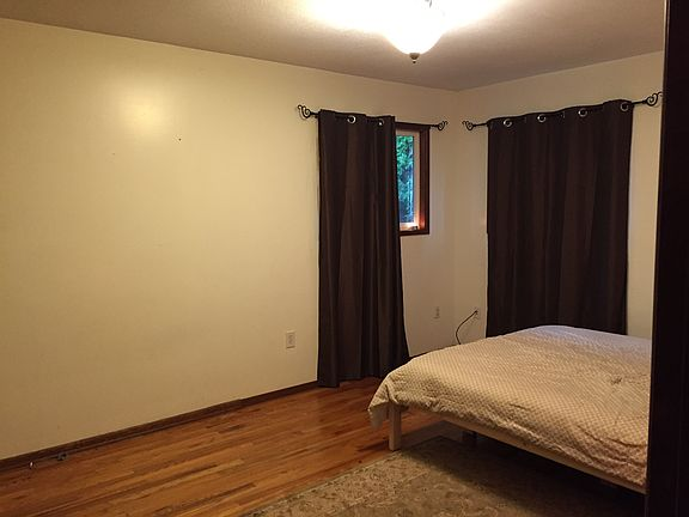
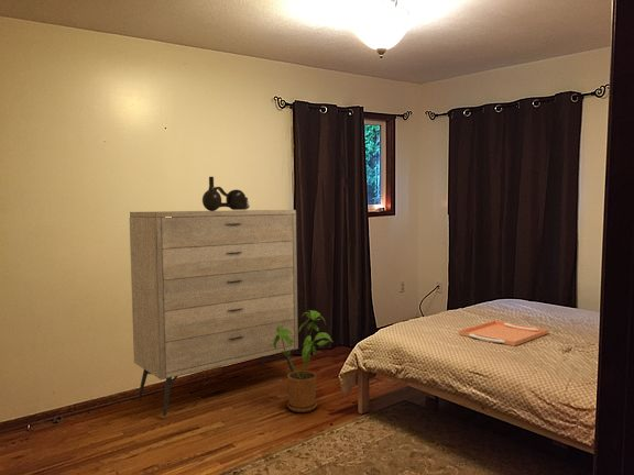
+ serving tray [458,320,549,347]
+ decorative vase [201,176,251,211]
+ house plant [273,309,334,413]
+ dresser [129,209,299,418]
